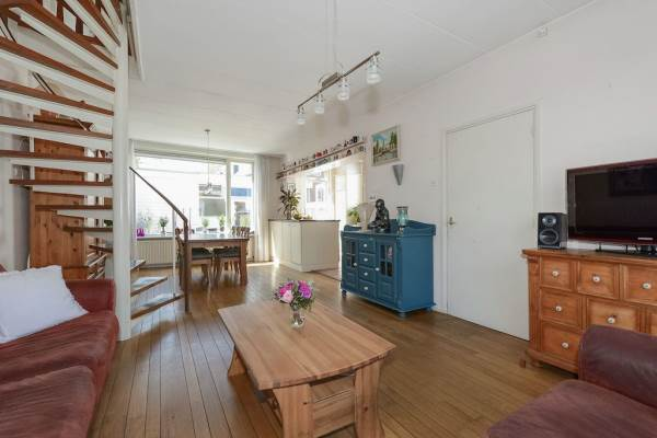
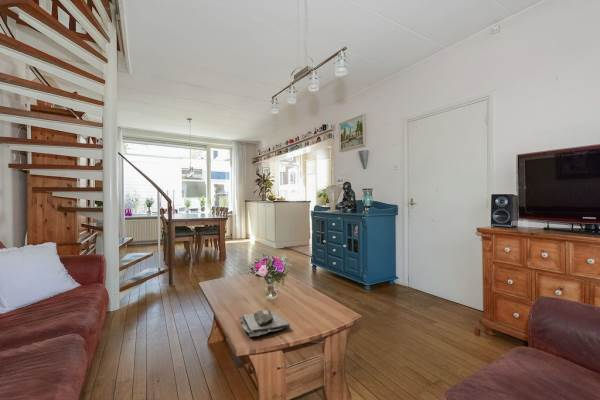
+ book [238,307,291,338]
